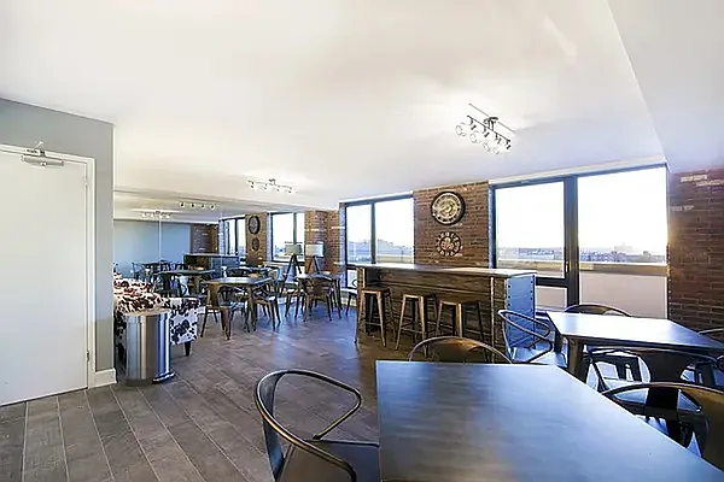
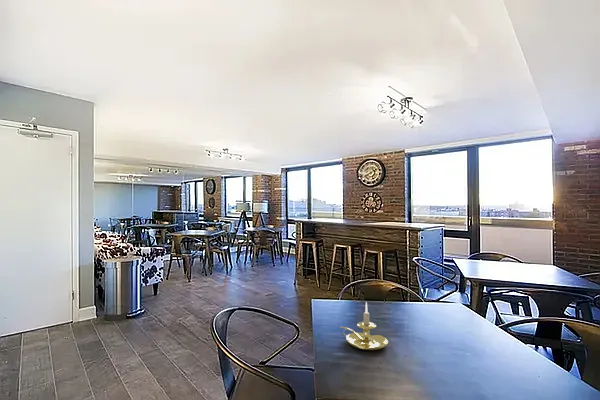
+ candle holder [339,301,389,351]
